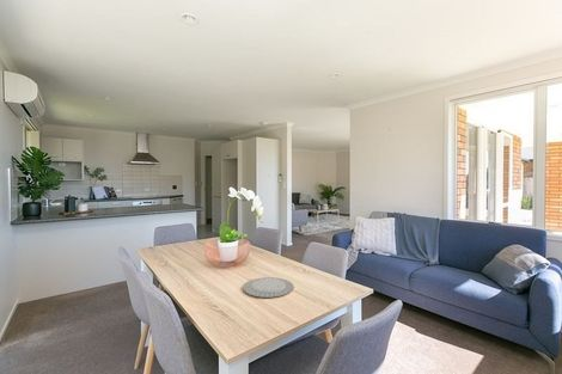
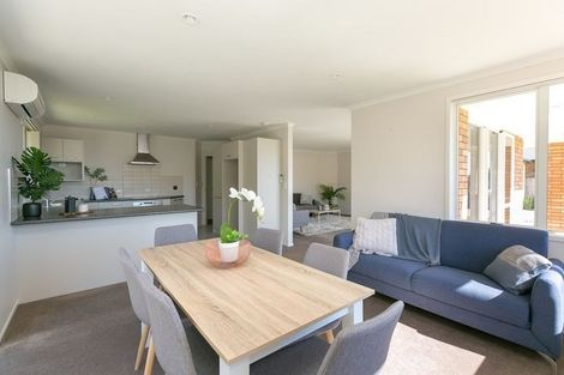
- chinaware [242,276,295,299]
